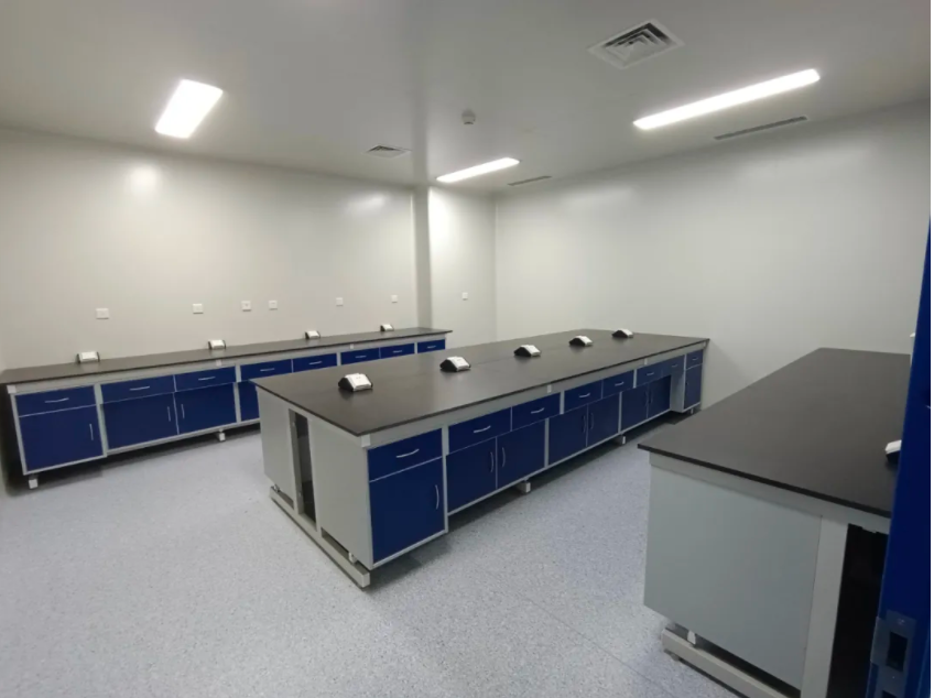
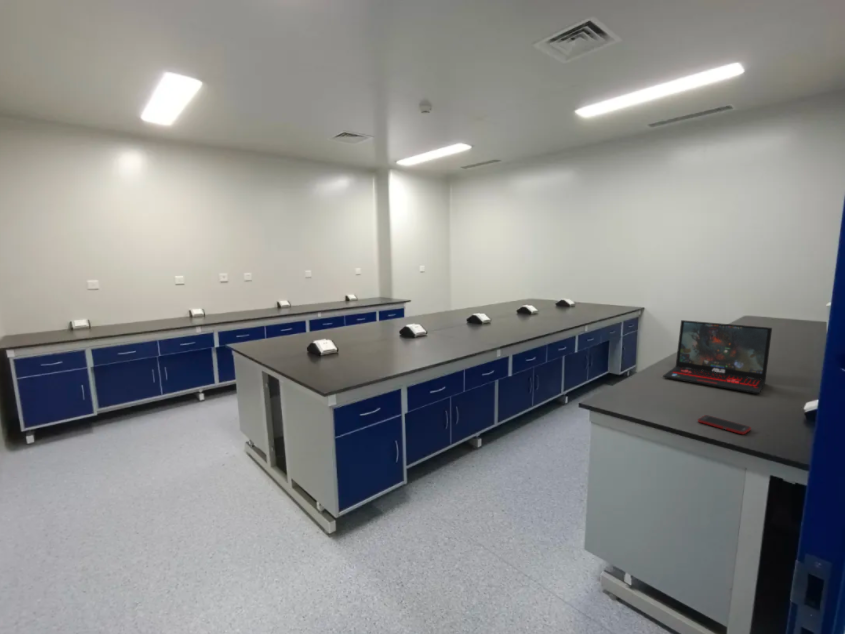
+ cell phone [697,414,752,435]
+ laptop [662,319,773,395]
